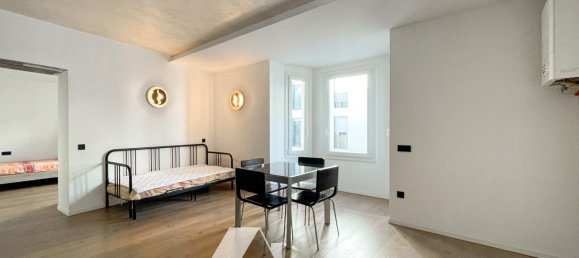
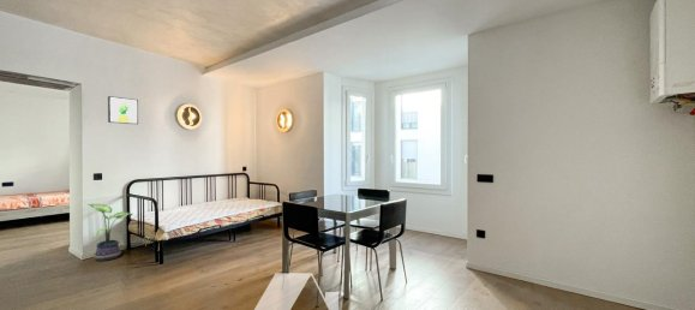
+ potted plant [86,203,133,262]
+ wall art [107,95,139,125]
